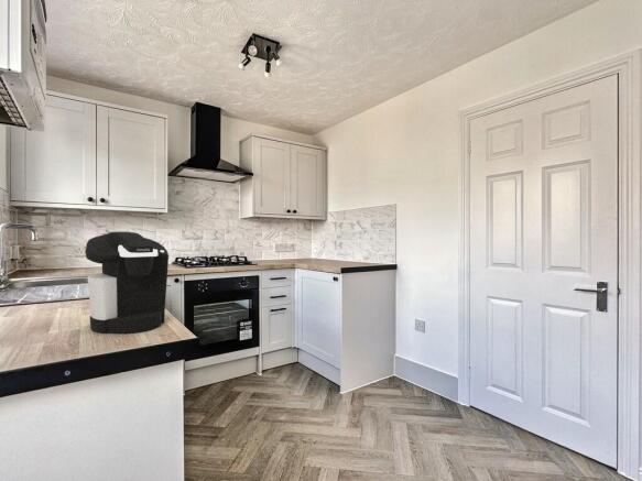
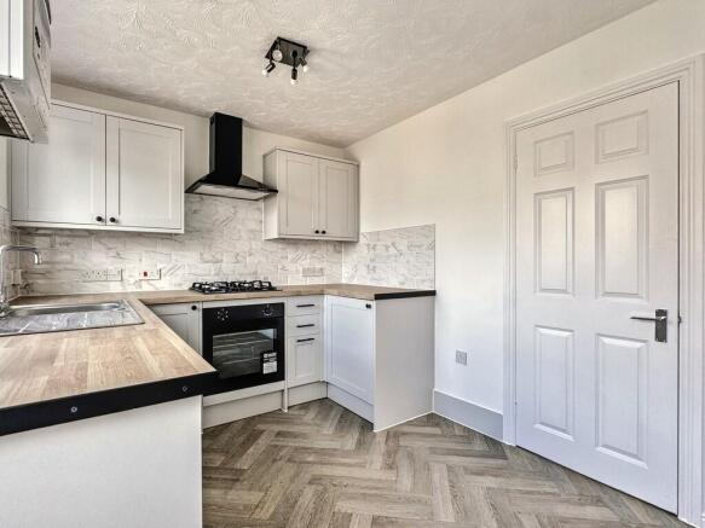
- coffee maker [84,230,170,335]
